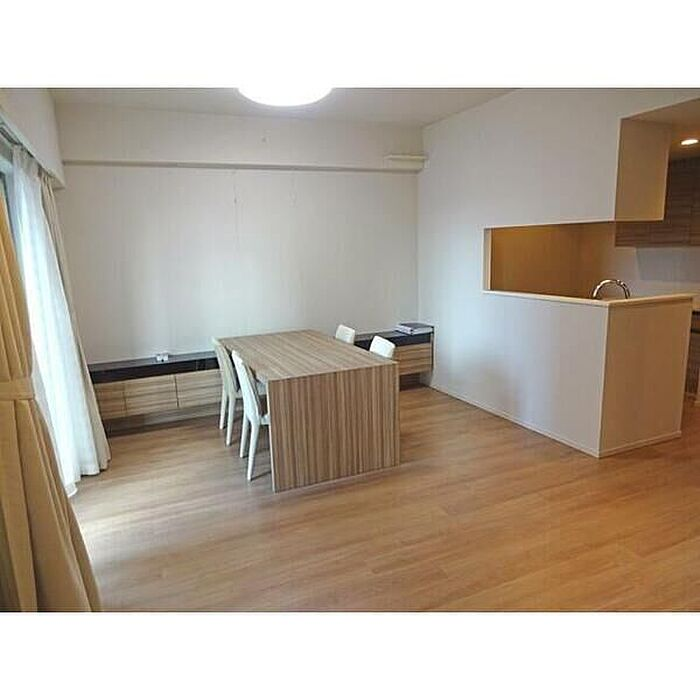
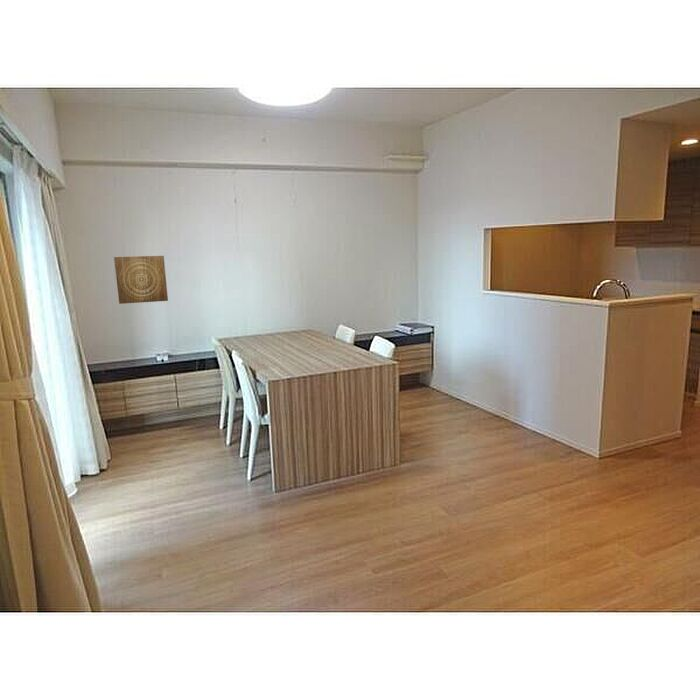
+ wall art [113,255,169,305]
